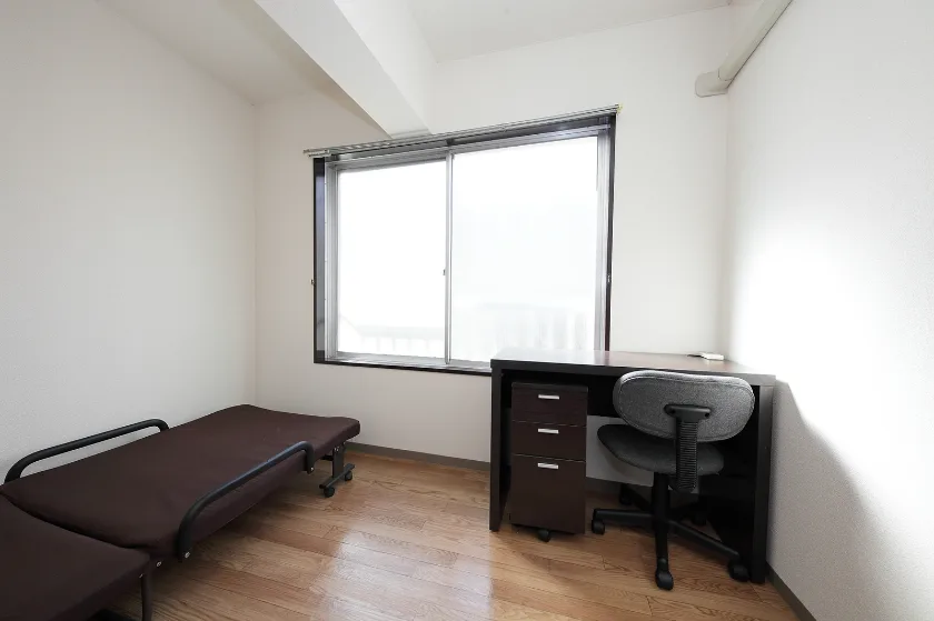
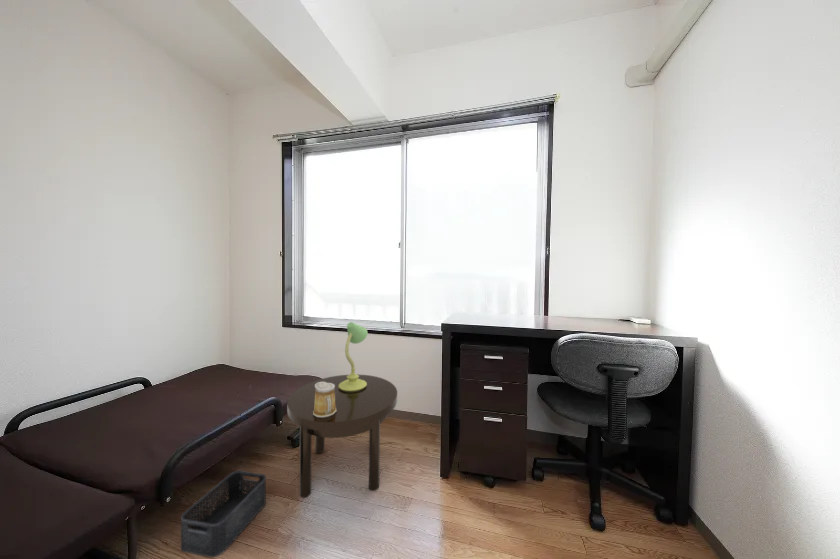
+ mug [313,382,337,418]
+ storage bin [180,470,267,558]
+ table lamp [339,321,369,392]
+ side table [286,374,398,499]
